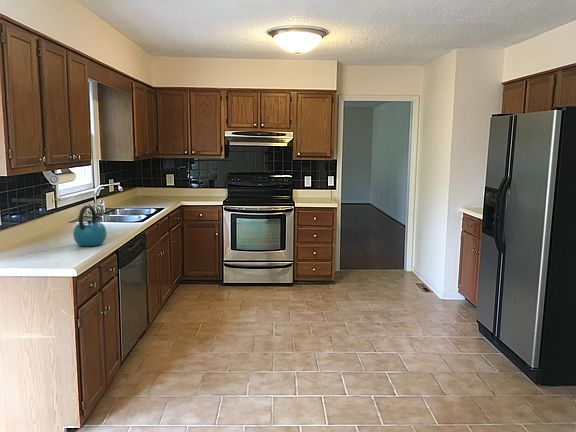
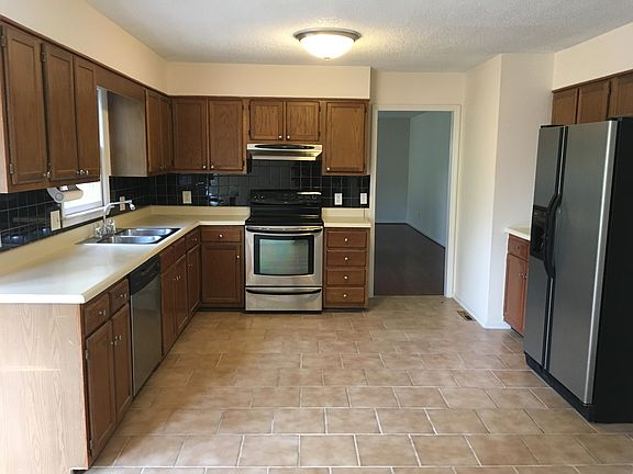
- kettle [72,204,107,247]
